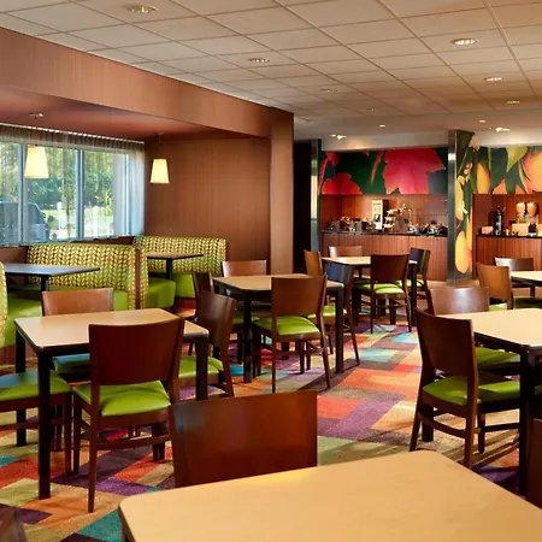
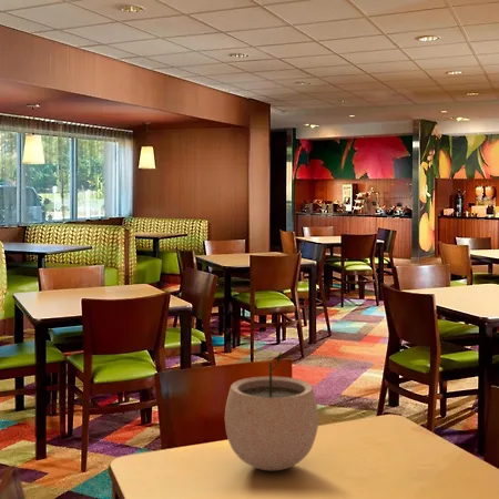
+ plant pot [224,352,319,471]
